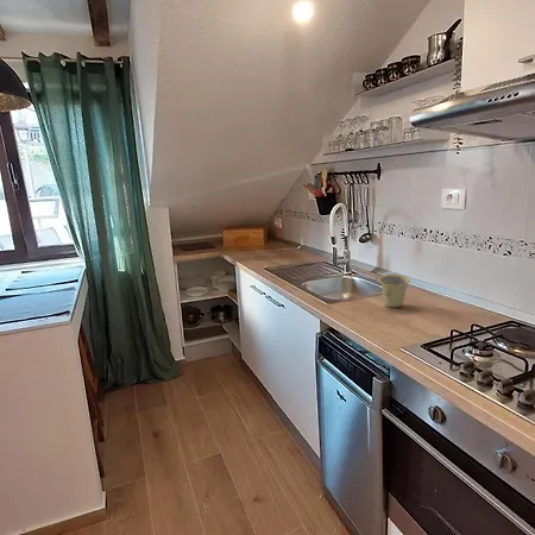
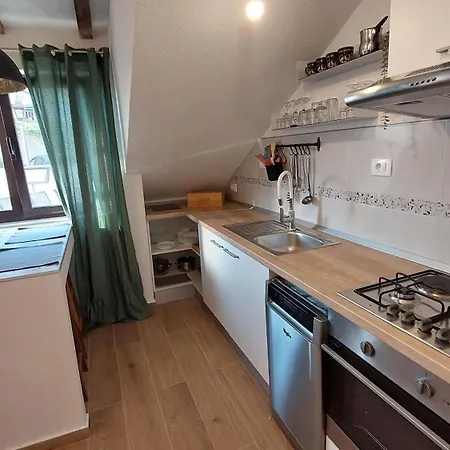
- cup [378,273,411,309]
